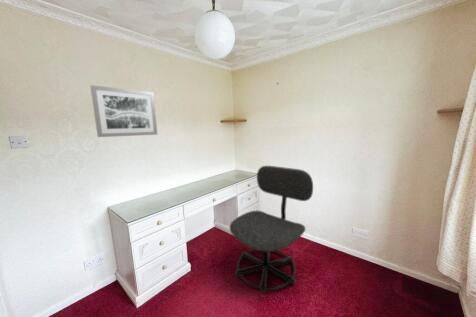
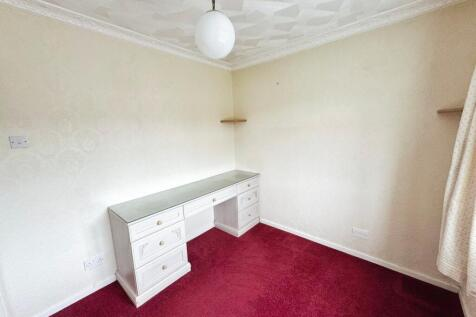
- office chair [229,165,314,294]
- wall art [90,84,158,138]
